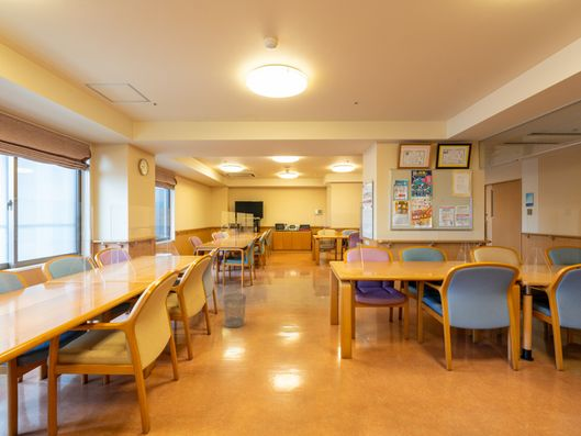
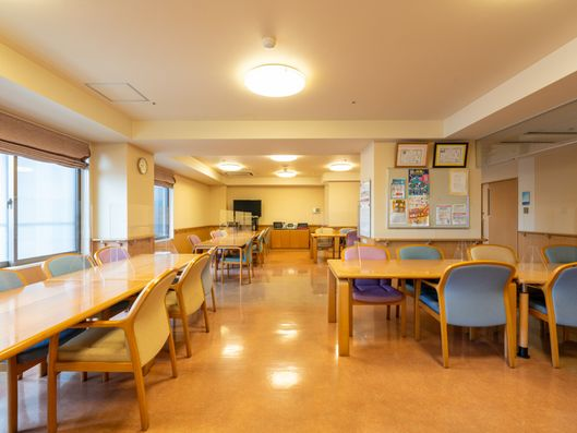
- wastebasket [222,292,247,328]
